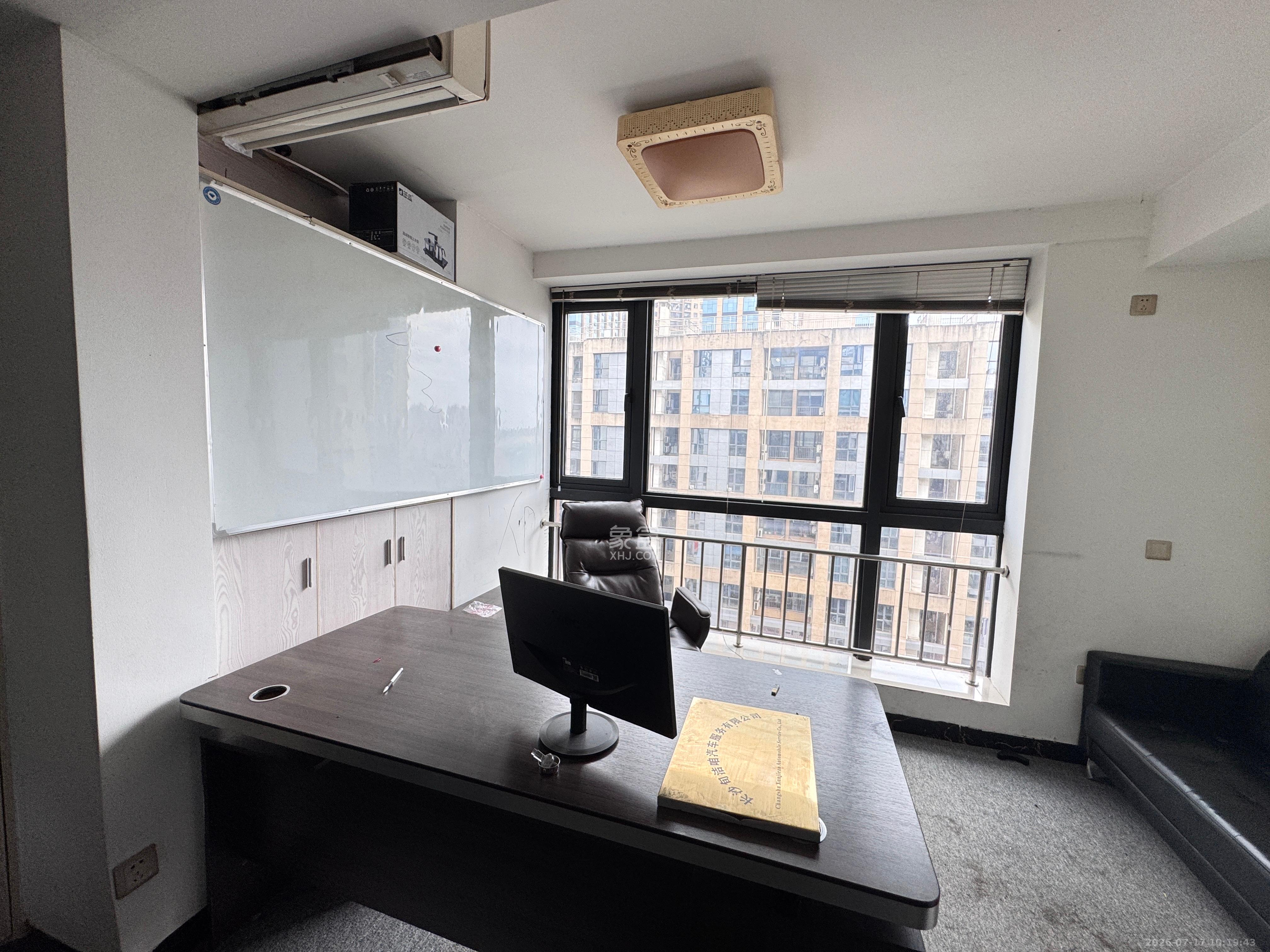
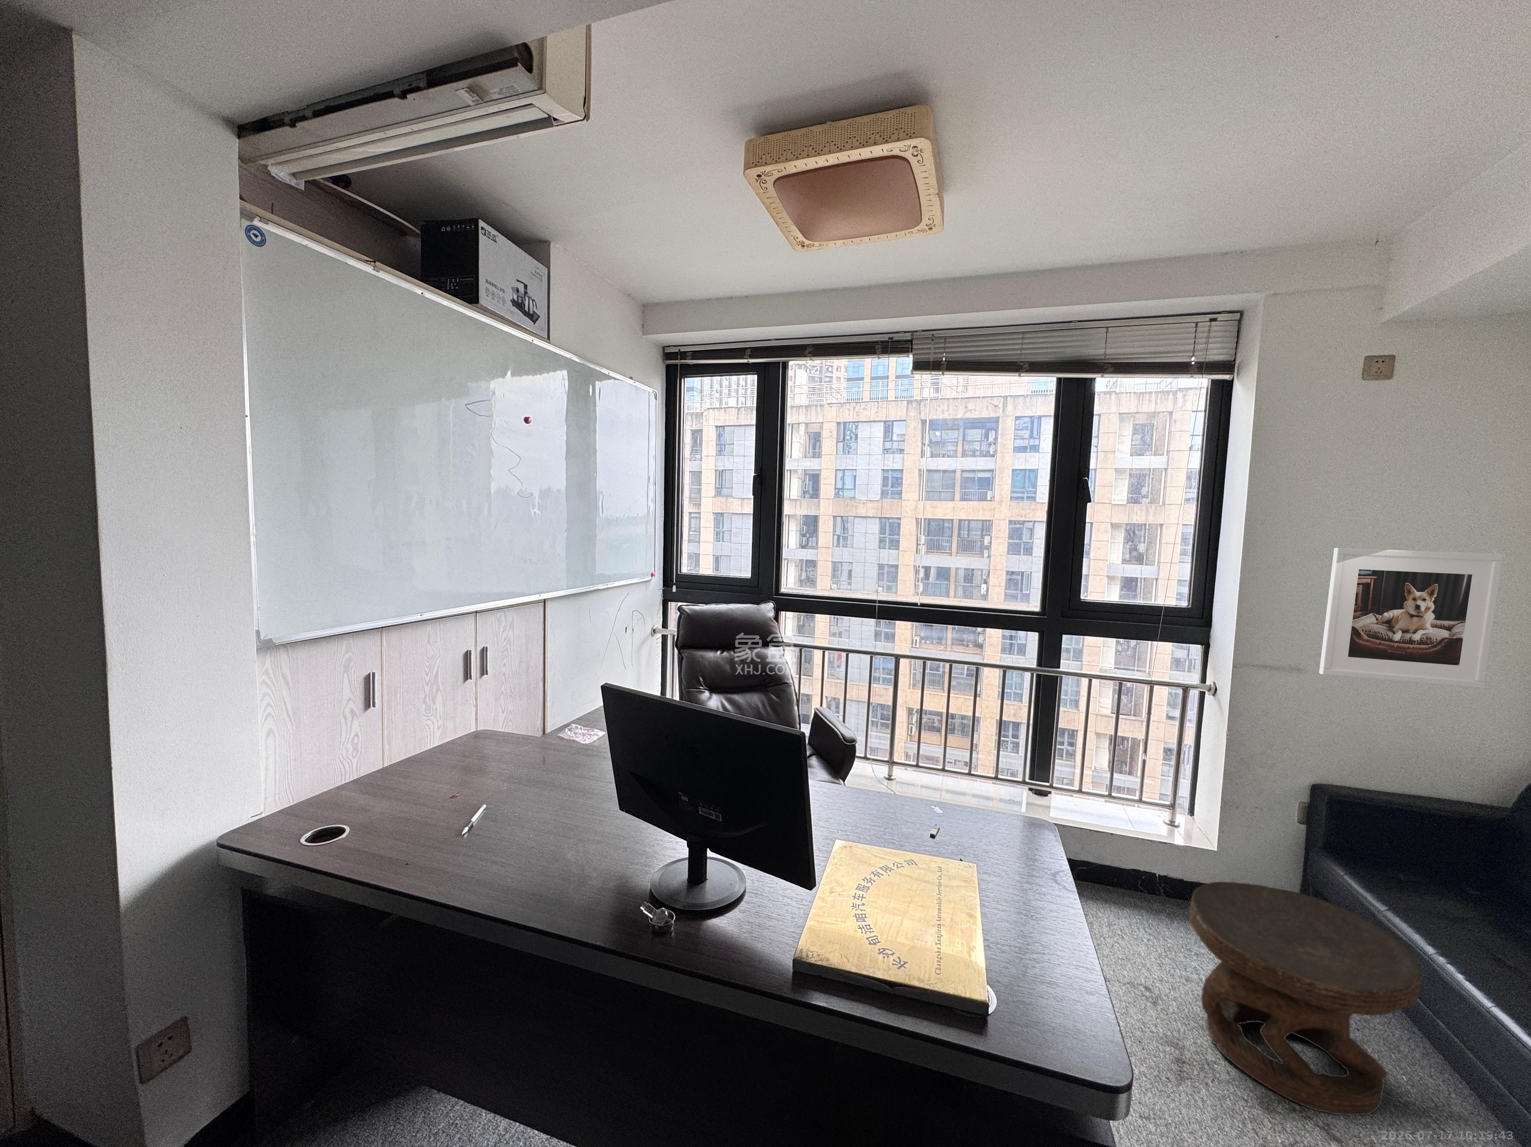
+ side table [1189,881,1421,1116]
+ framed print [1319,547,1503,688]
